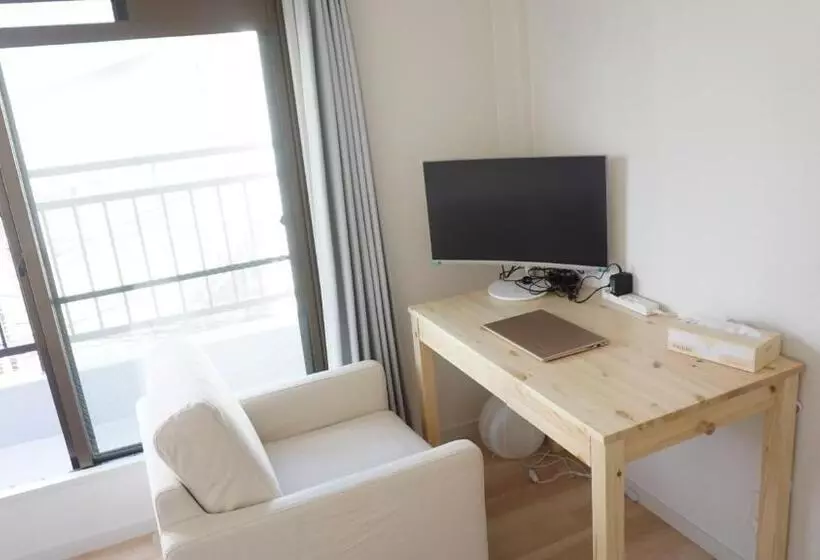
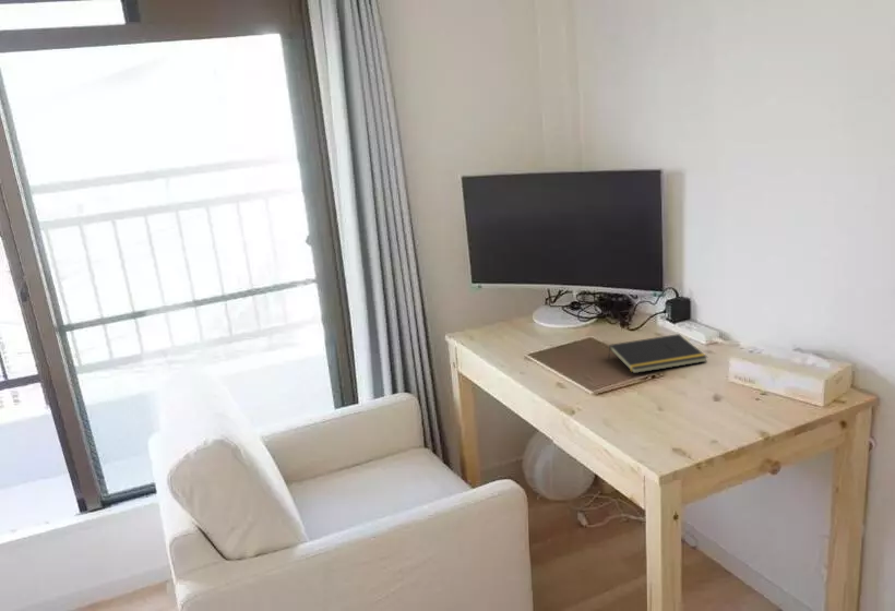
+ notepad [607,333,708,374]
